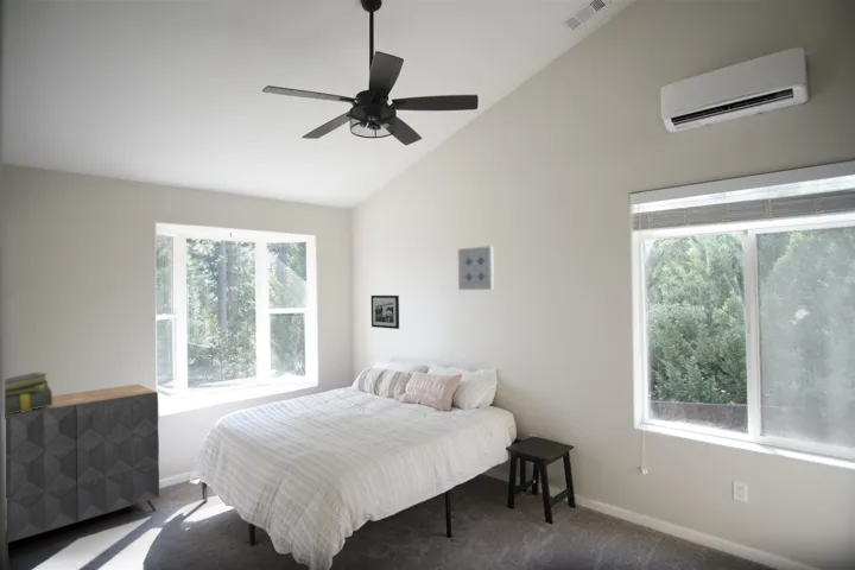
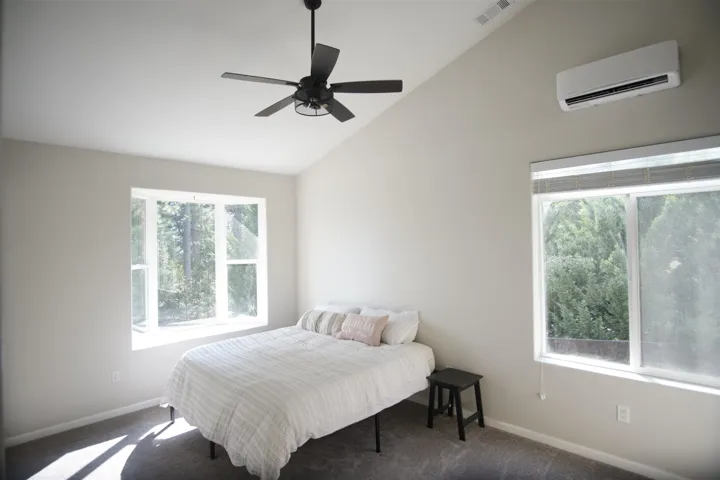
- wall art [457,245,495,291]
- stack of books [4,370,53,416]
- dresser [4,384,160,544]
- picture frame [370,294,400,330]
